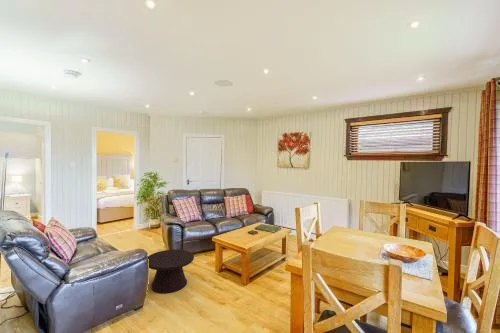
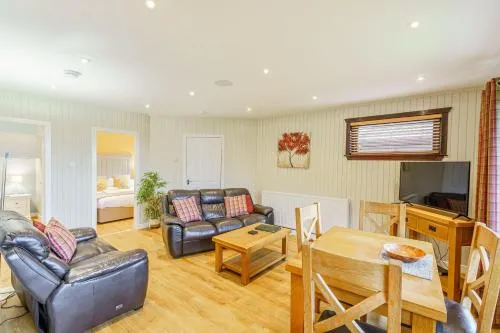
- side table [147,249,195,294]
